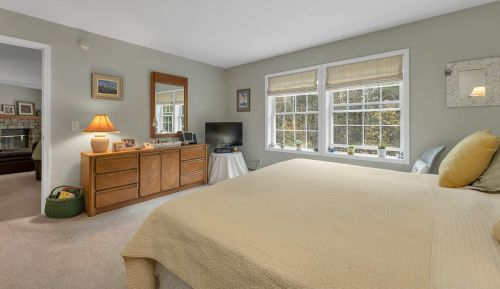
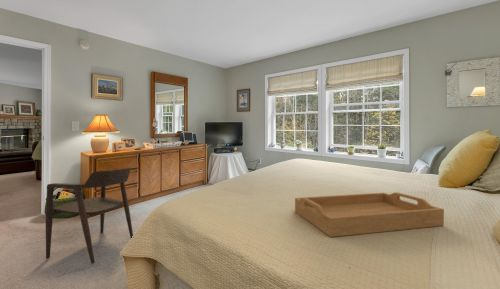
+ armchair [45,166,134,265]
+ serving tray [294,191,445,238]
